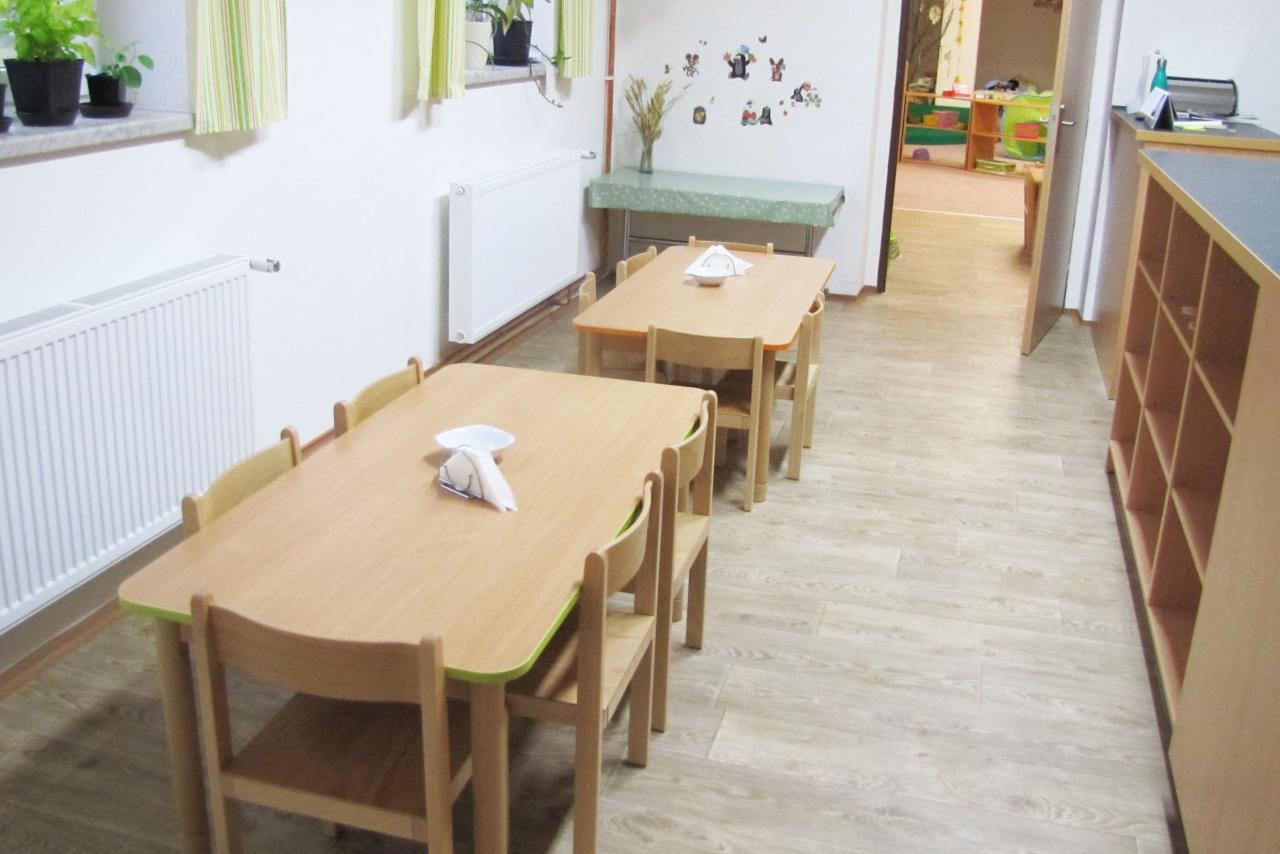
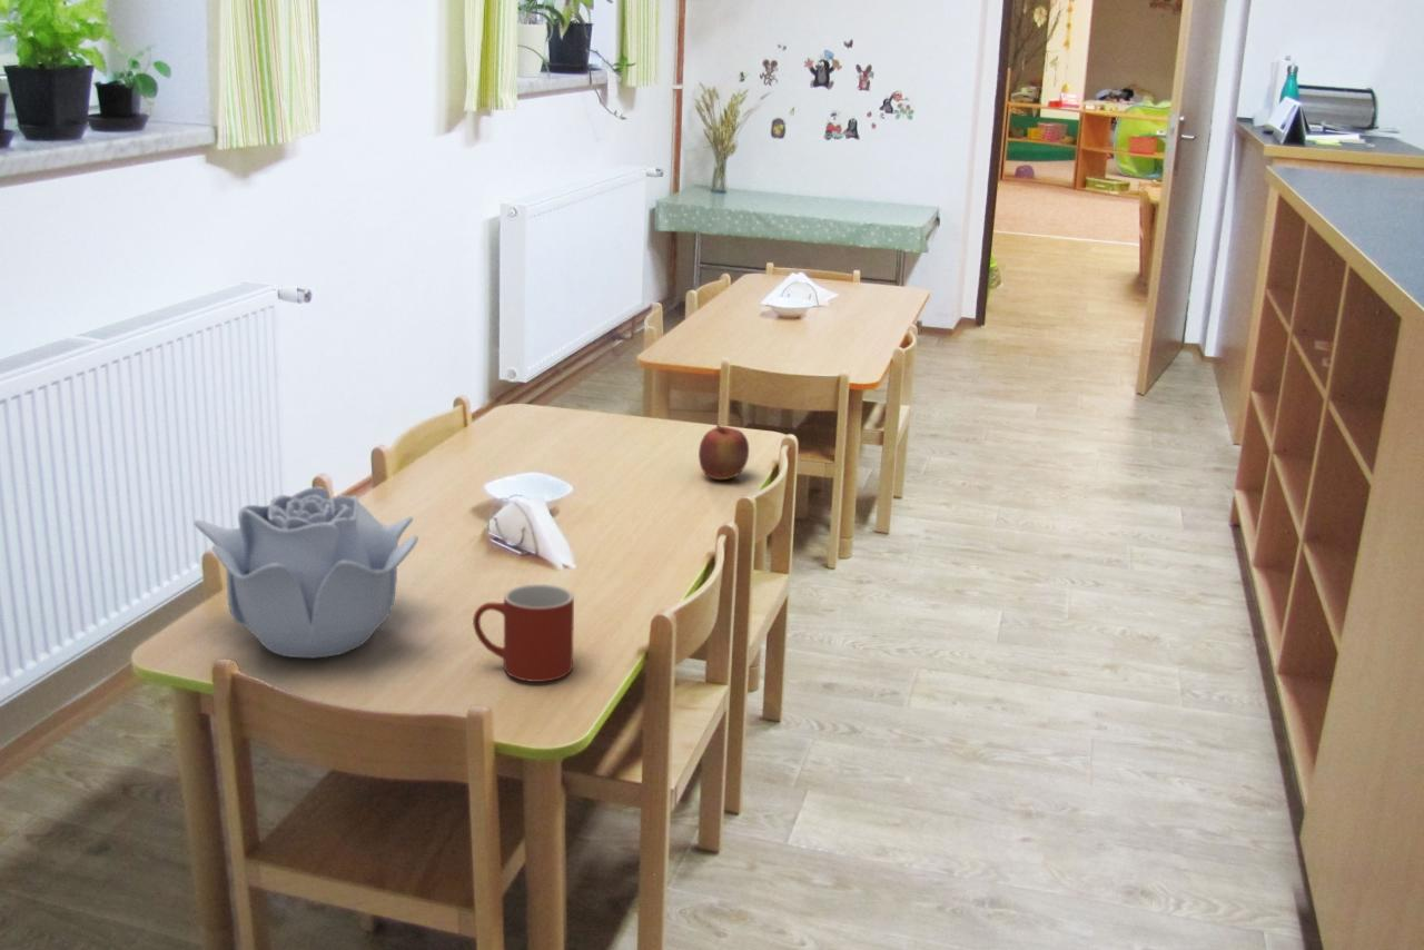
+ mug [472,583,575,683]
+ decorative bowl [192,486,419,659]
+ apple [698,423,750,481]
